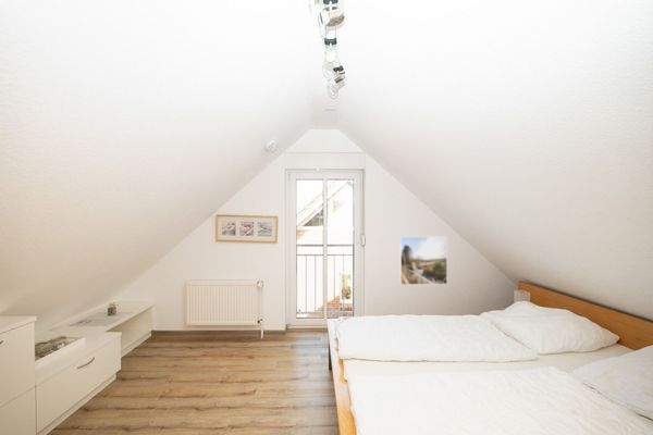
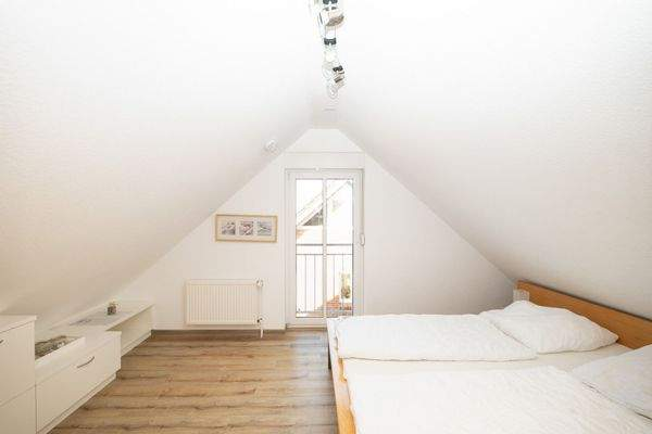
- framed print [398,236,448,286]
